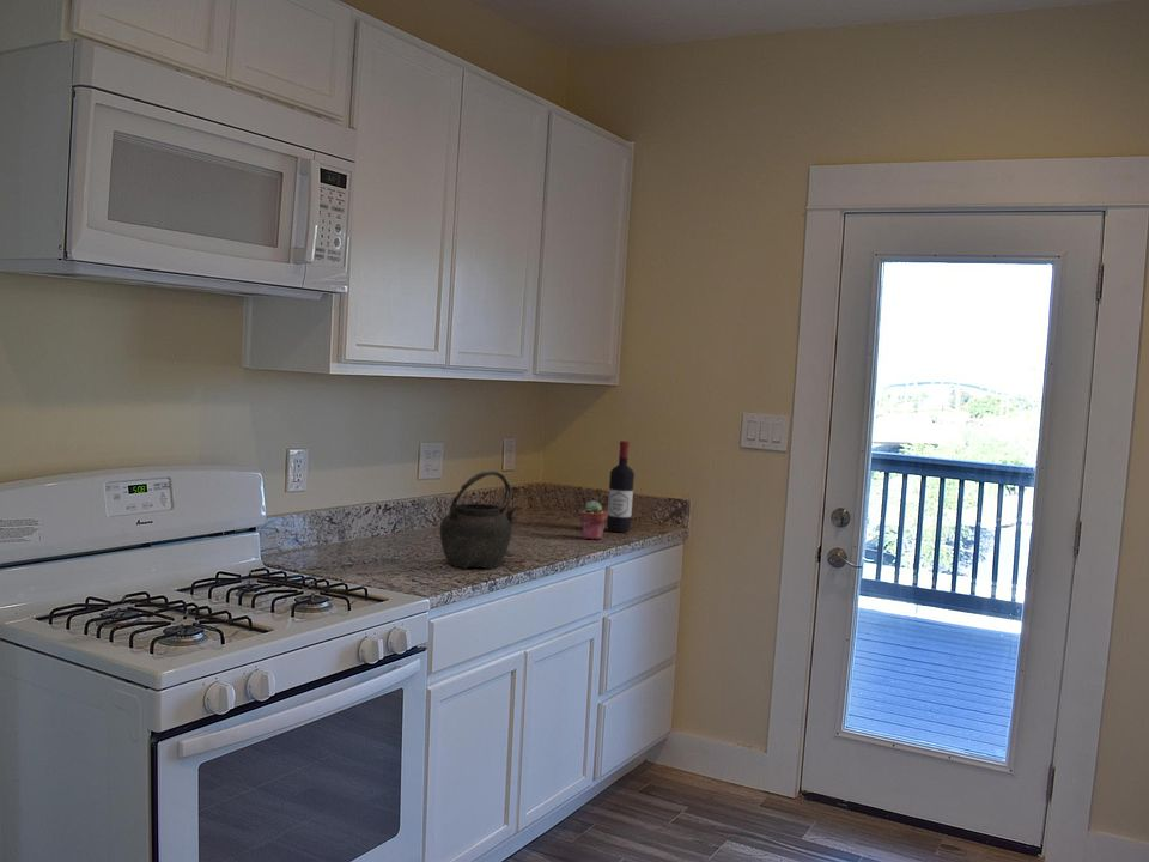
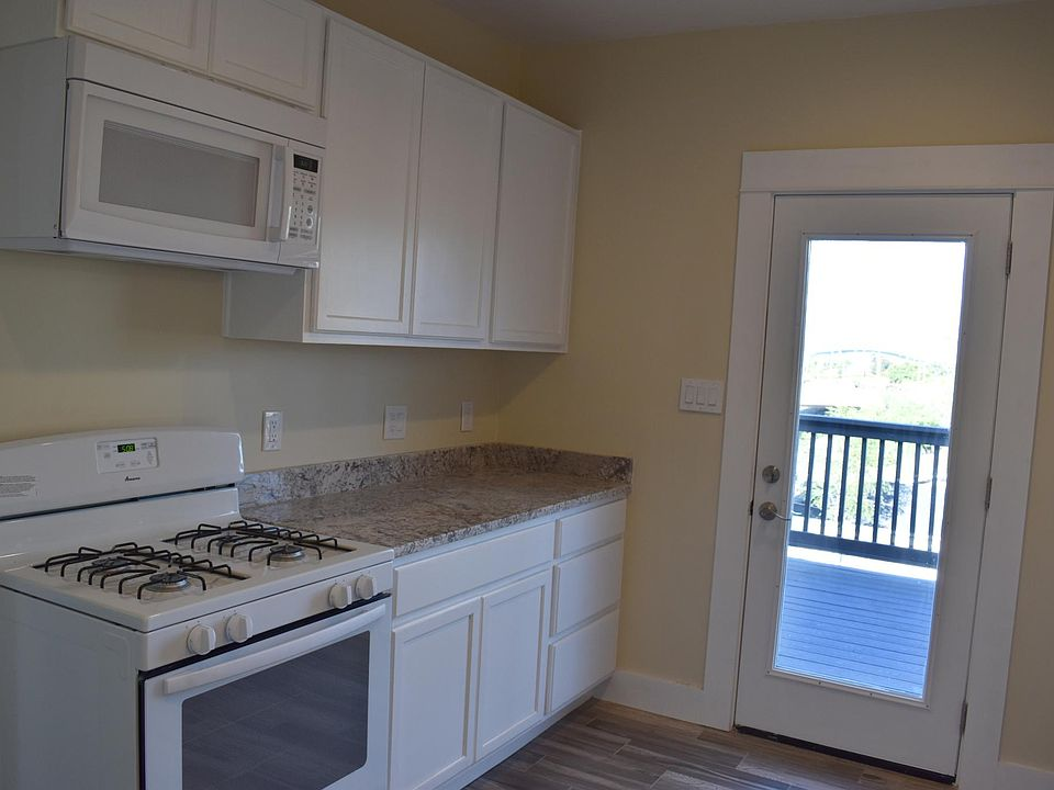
- wine bottle [606,439,636,534]
- potted succulent [578,499,608,540]
- kettle [439,471,522,570]
